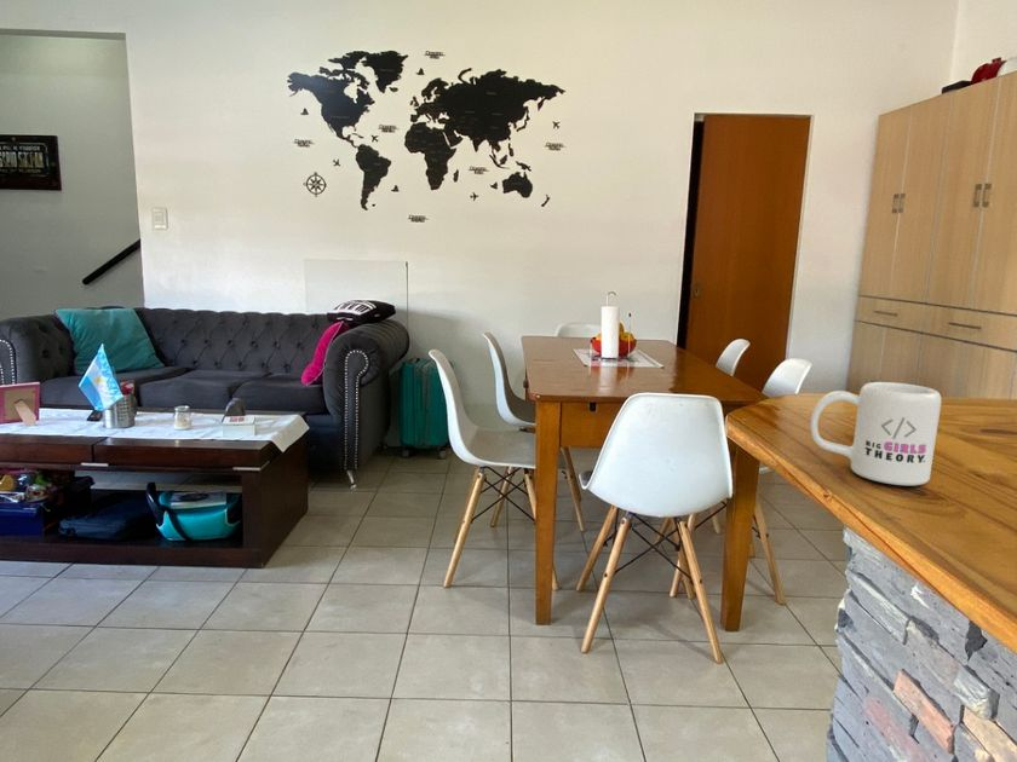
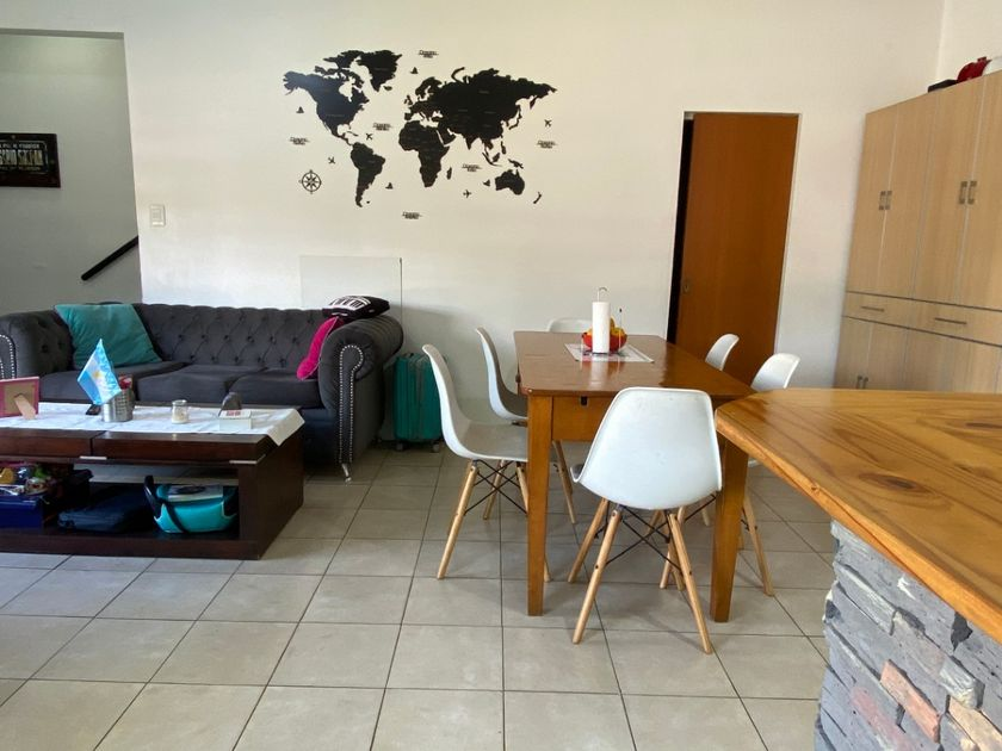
- mug [809,381,942,486]
